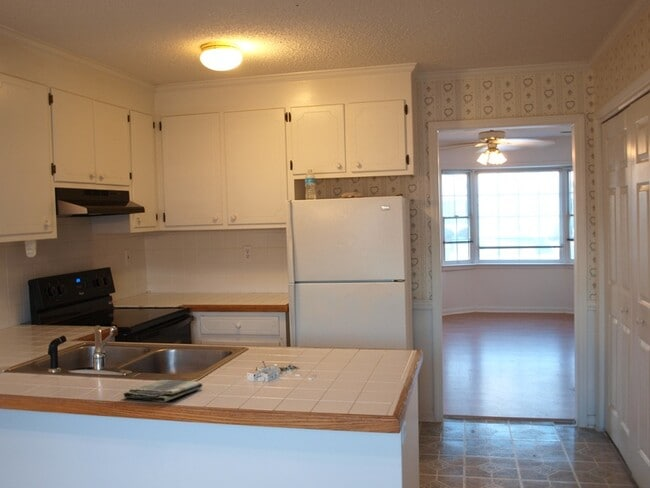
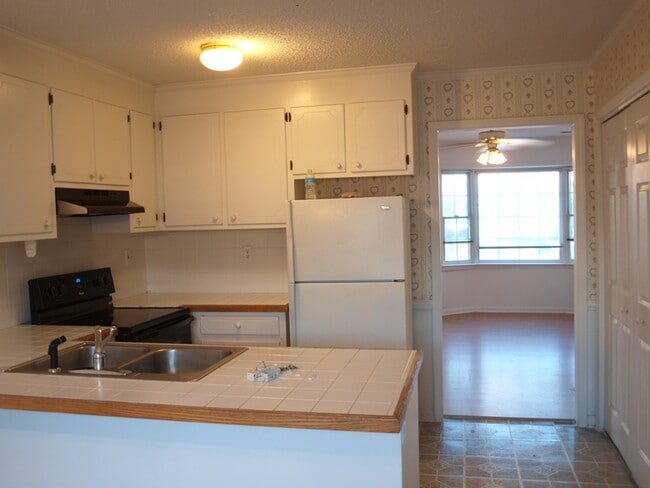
- dish towel [123,379,203,403]
